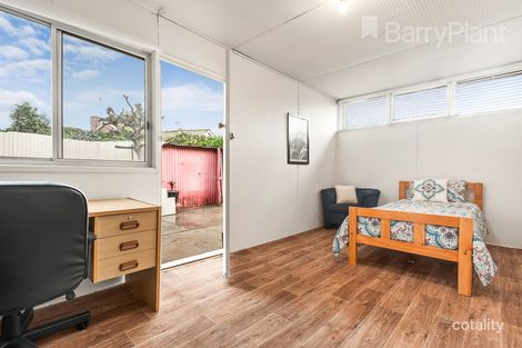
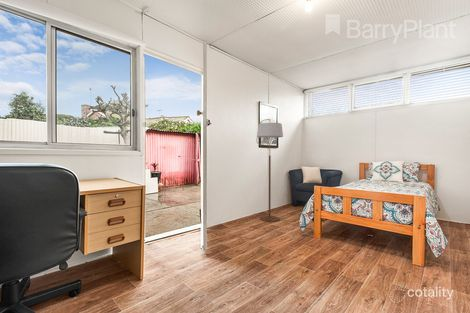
+ floor lamp [256,118,284,223]
